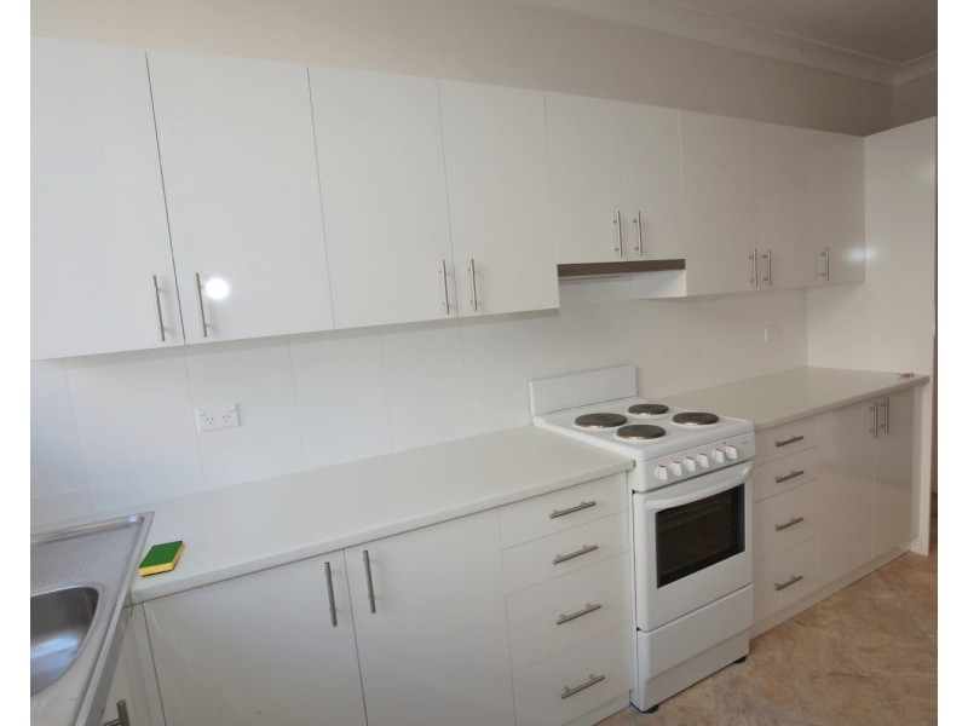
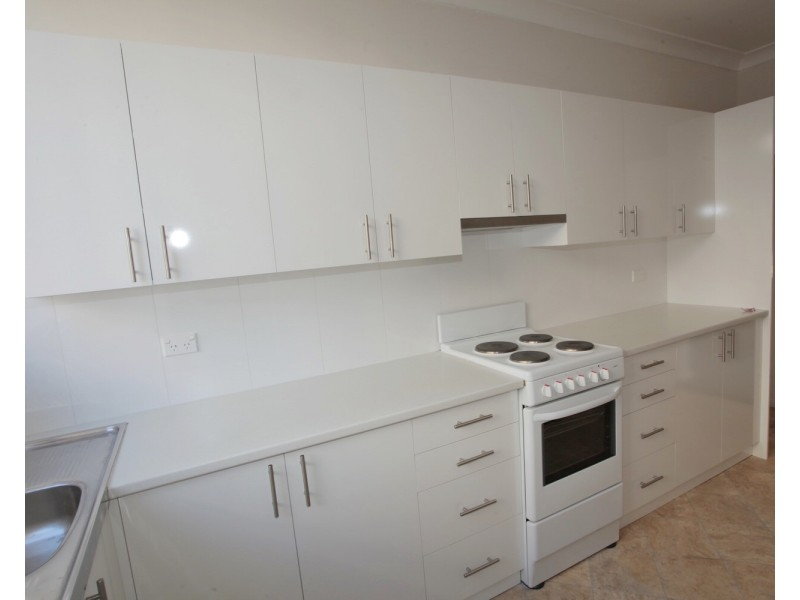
- dish sponge [137,540,184,576]
